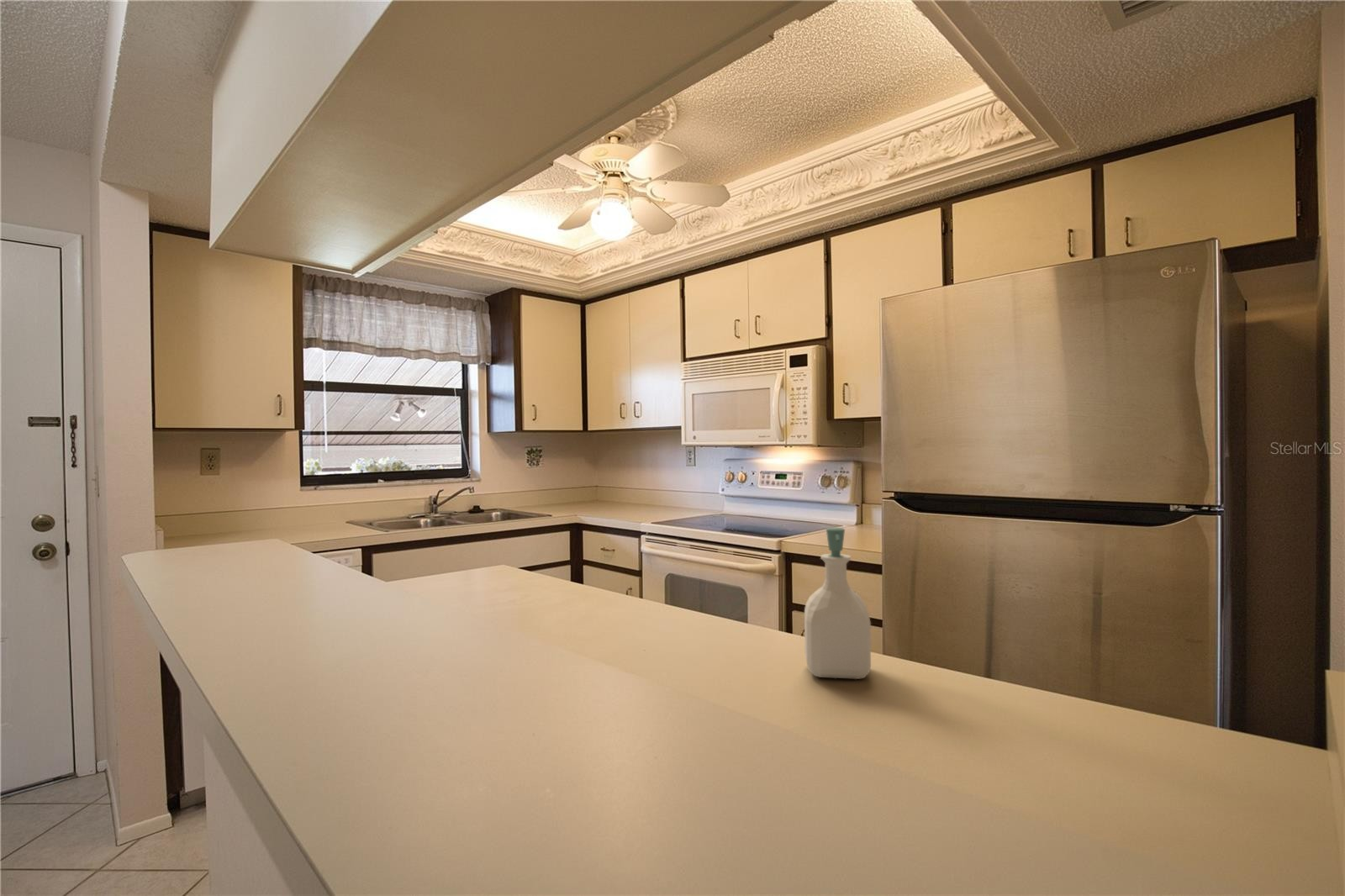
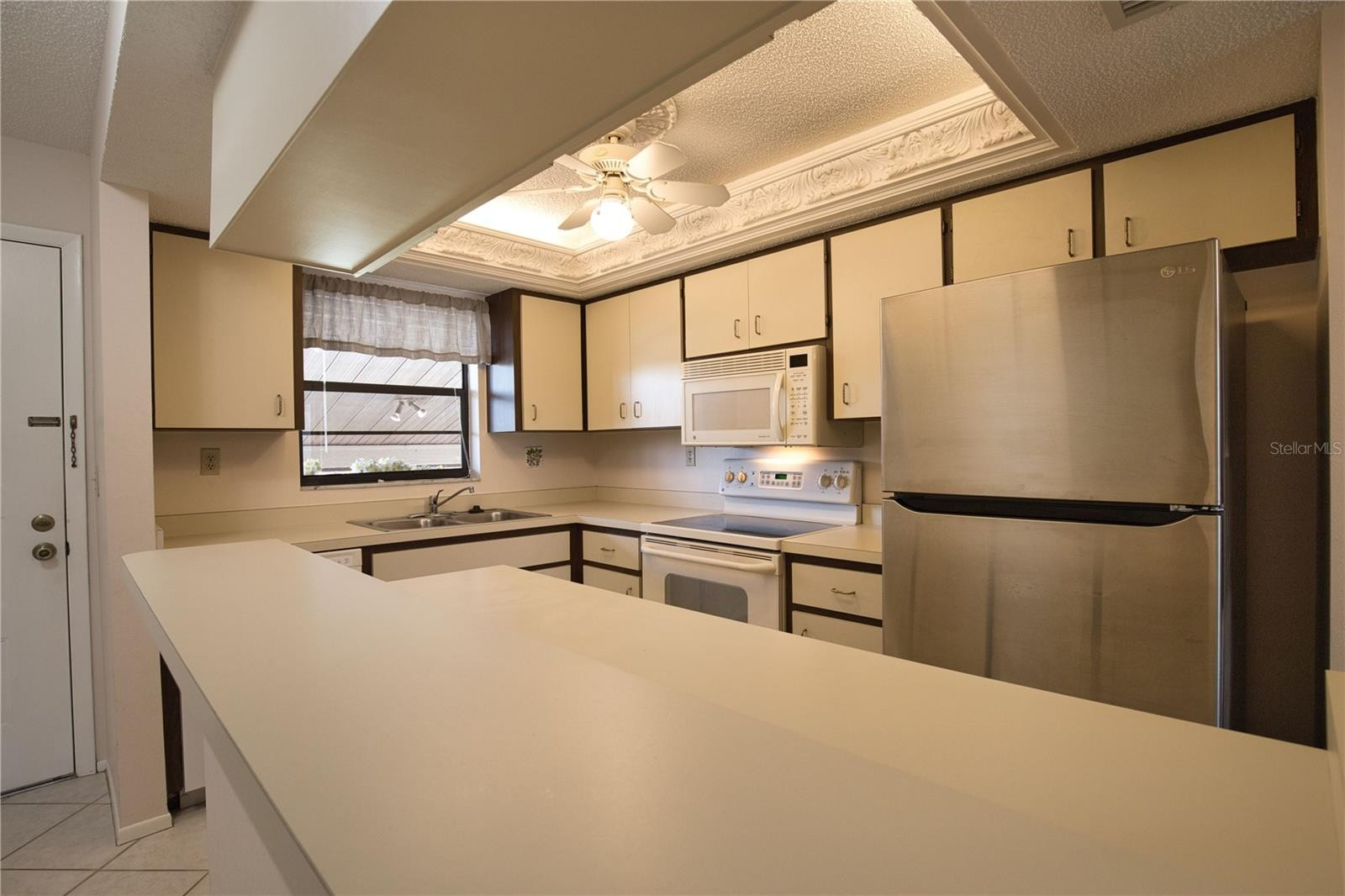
- soap bottle [804,527,872,680]
